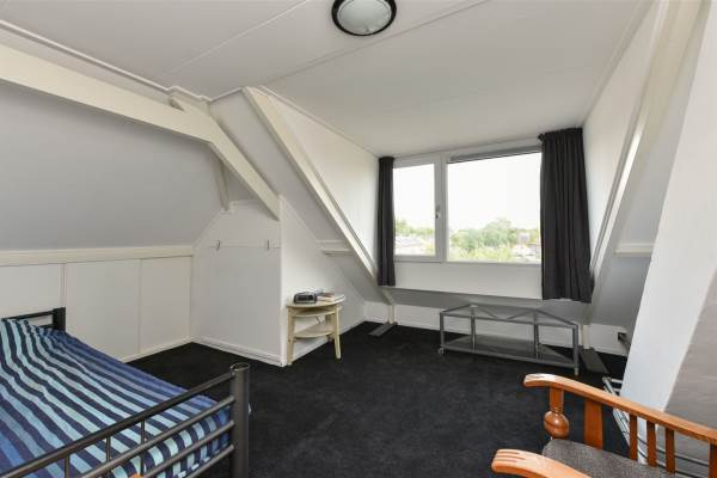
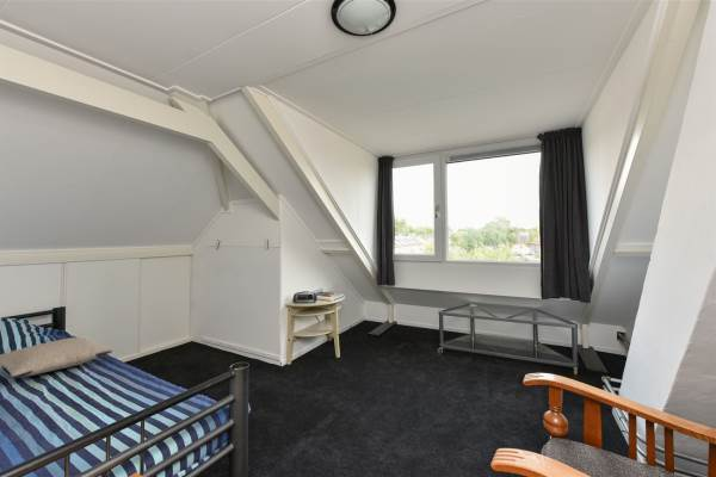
+ pillow [0,336,113,379]
